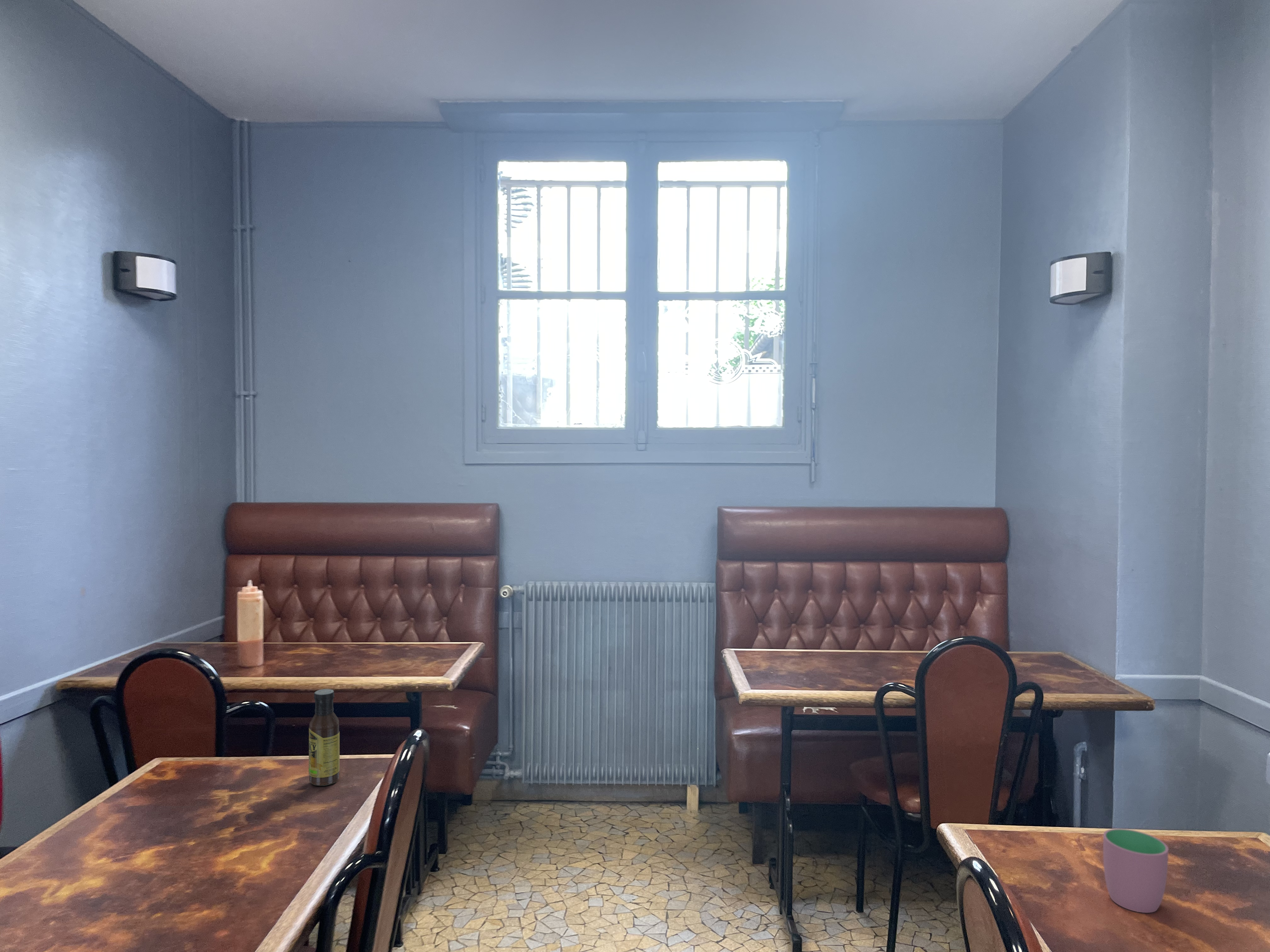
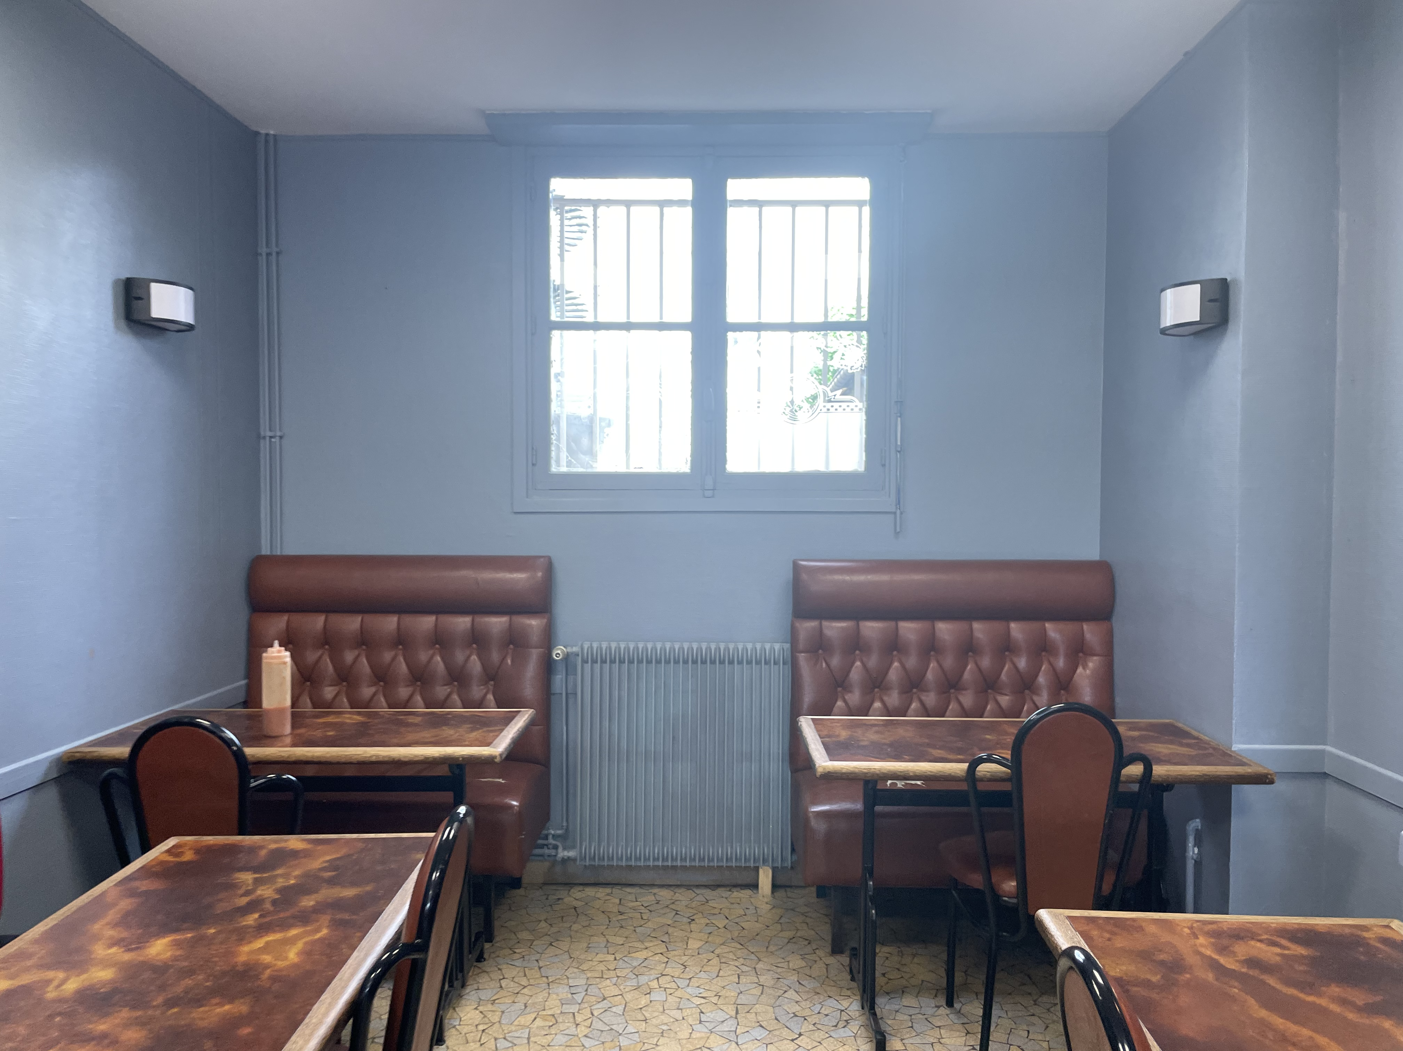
- sauce bottle [308,688,340,786]
- cup [1103,828,1169,913]
